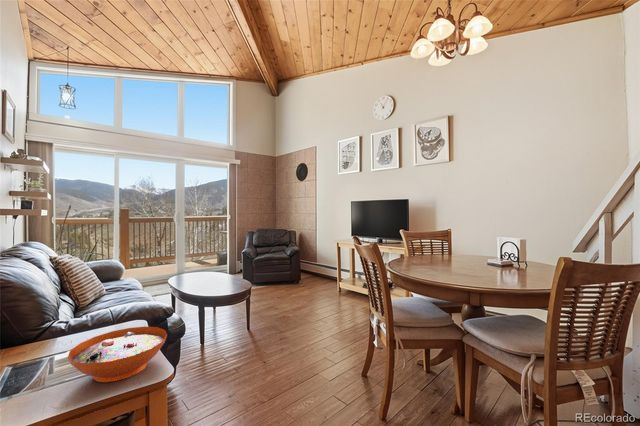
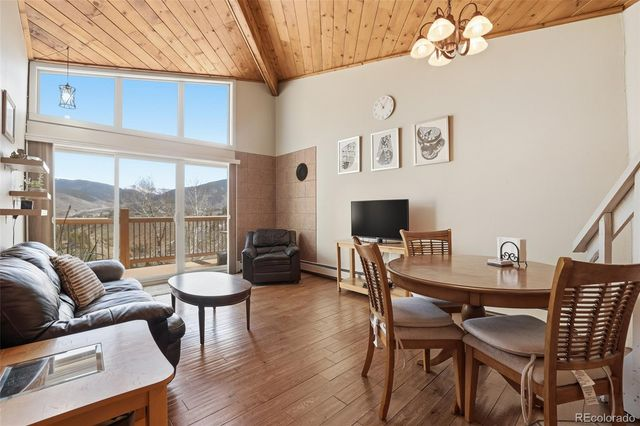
- decorative bowl [67,326,168,383]
